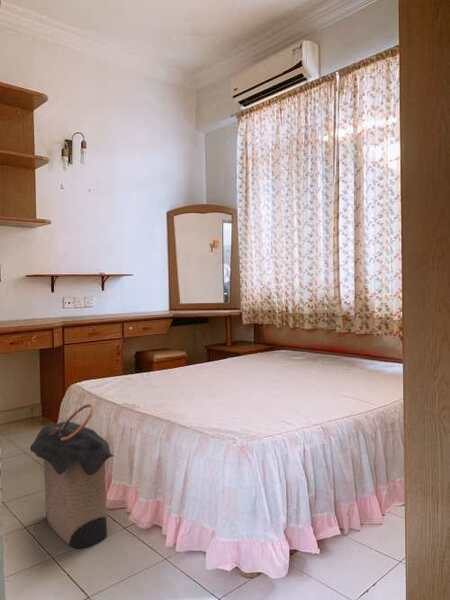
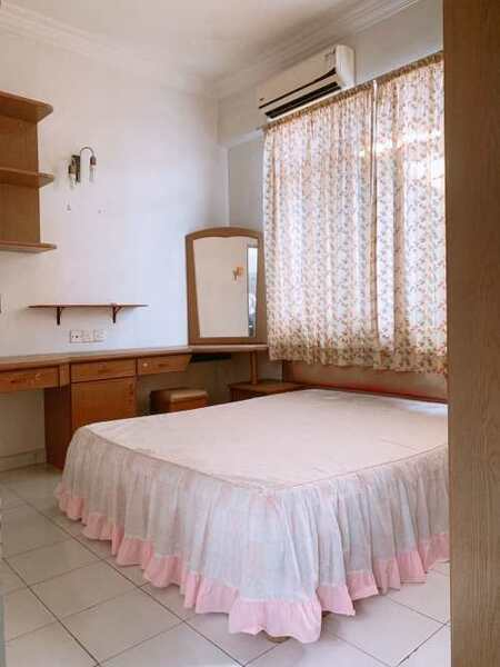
- laundry hamper [29,403,115,550]
